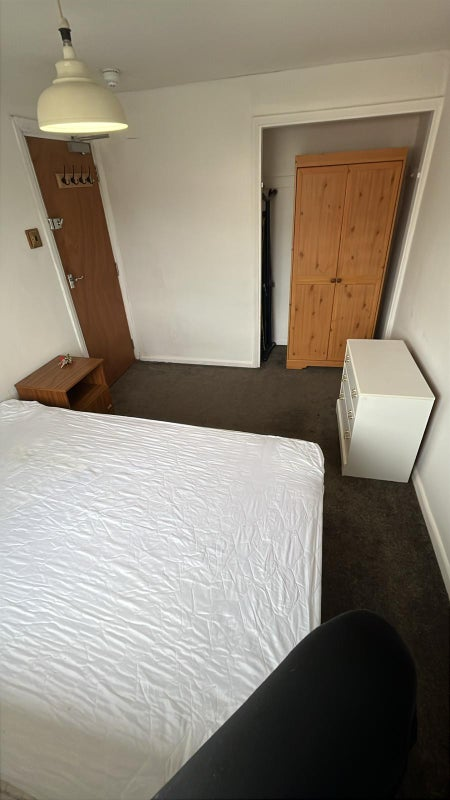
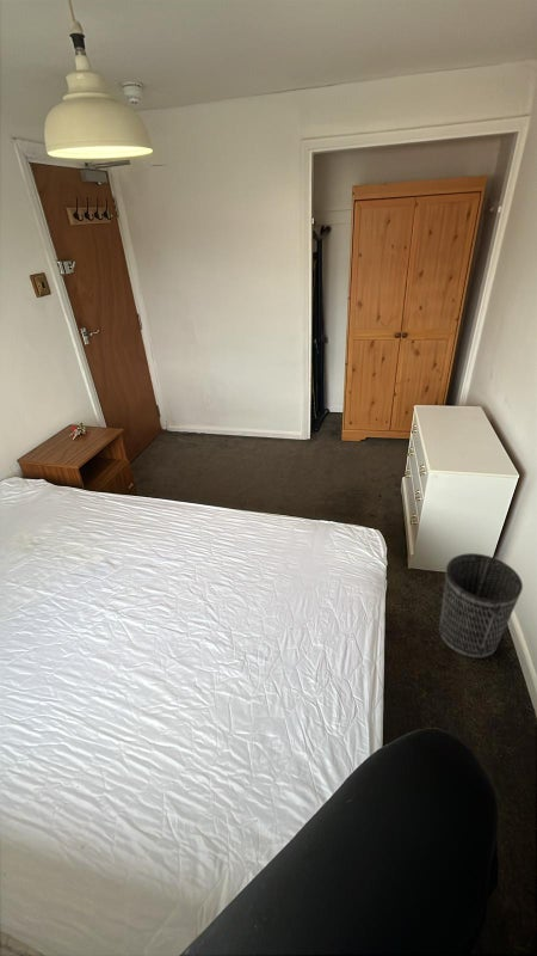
+ wastebasket [438,552,524,660]
